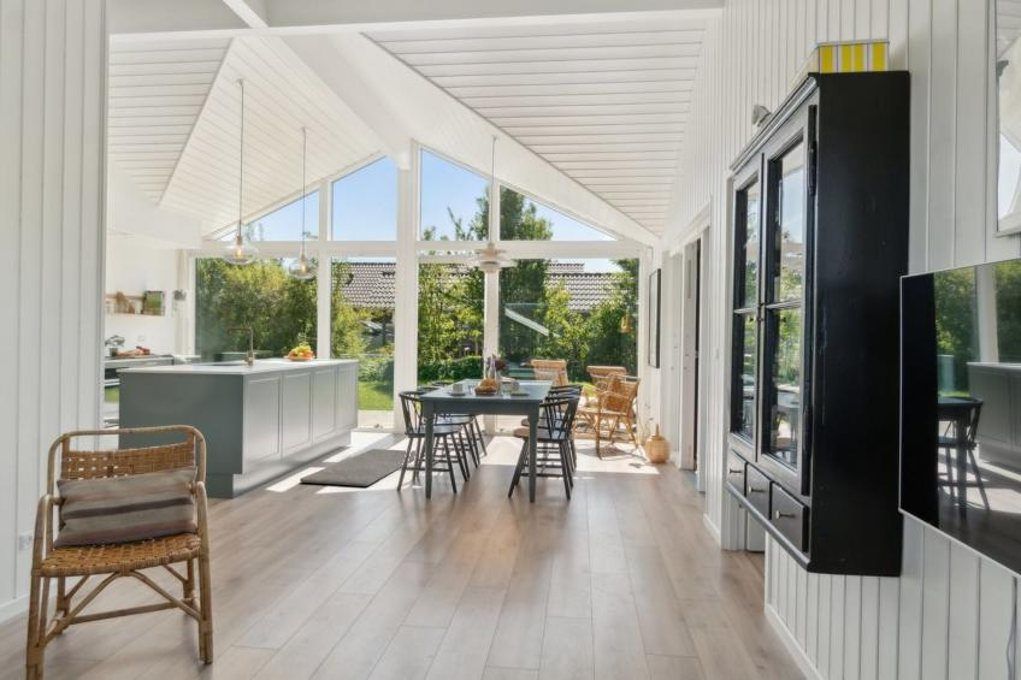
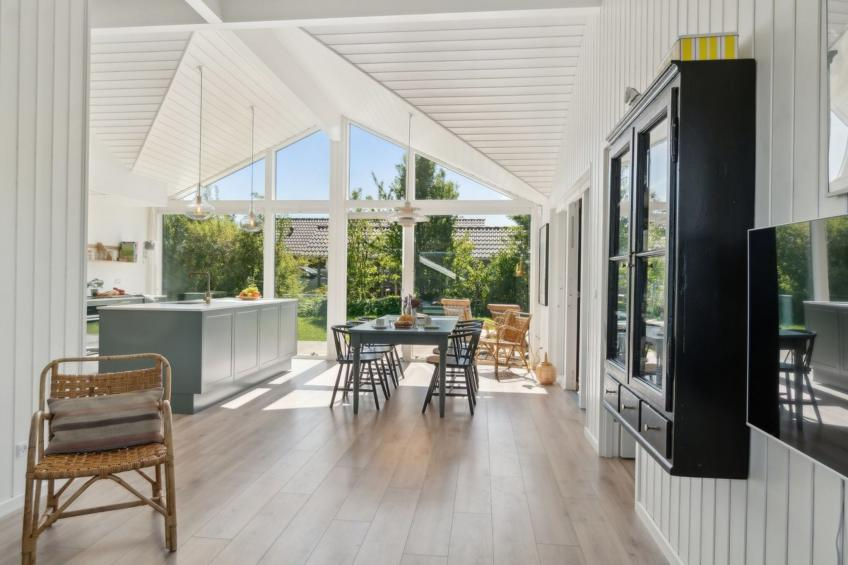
- rug [299,448,417,487]
